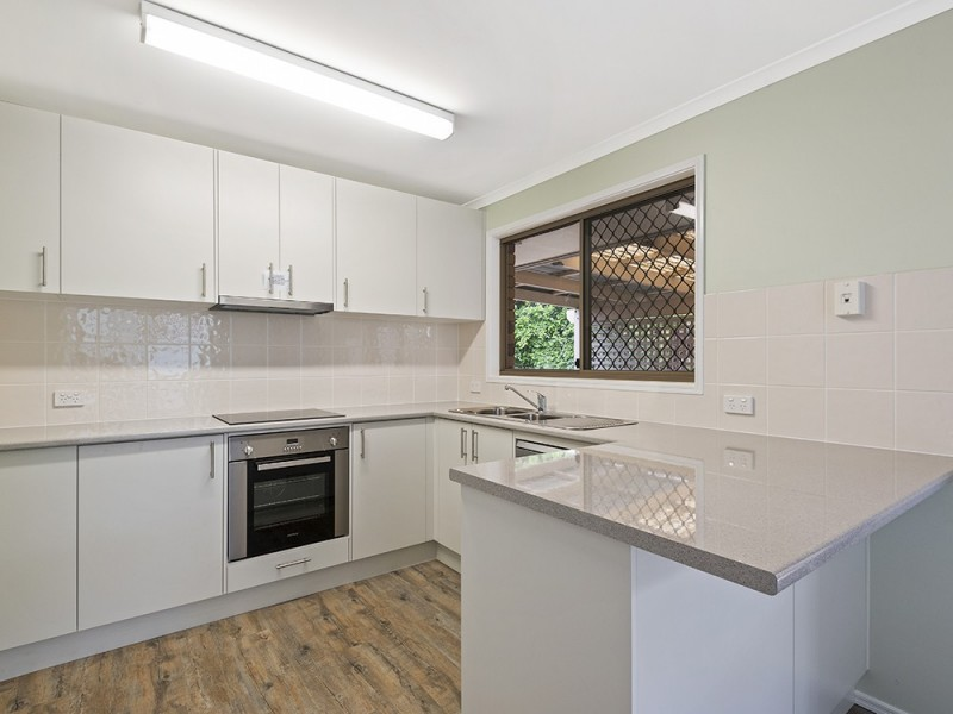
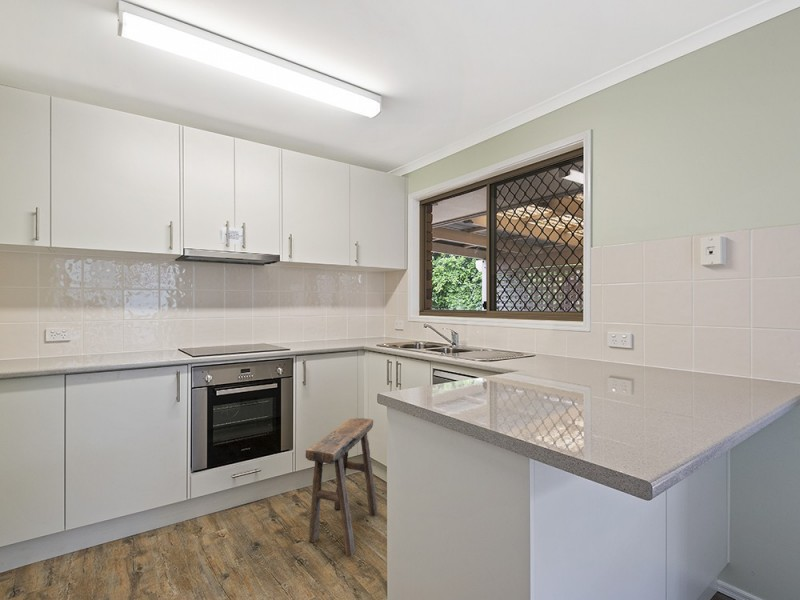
+ stool [304,417,379,557]
